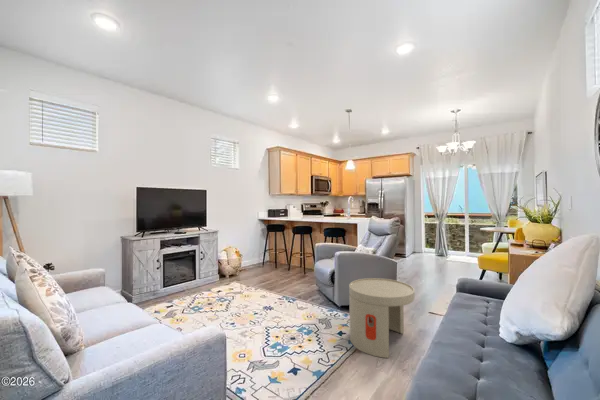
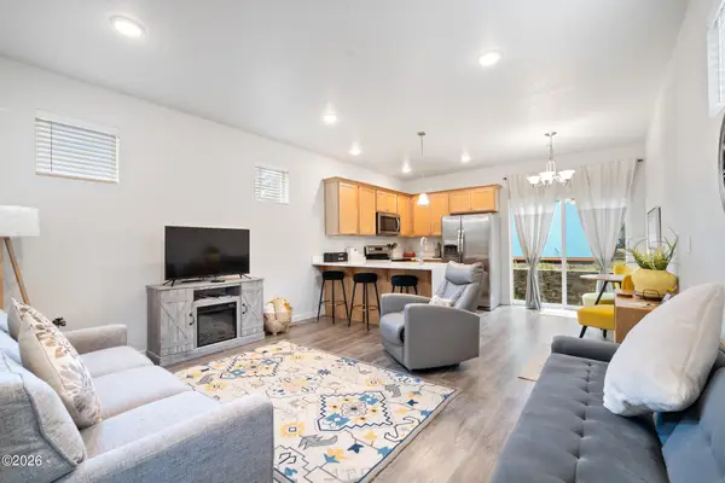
- side table [348,277,416,359]
